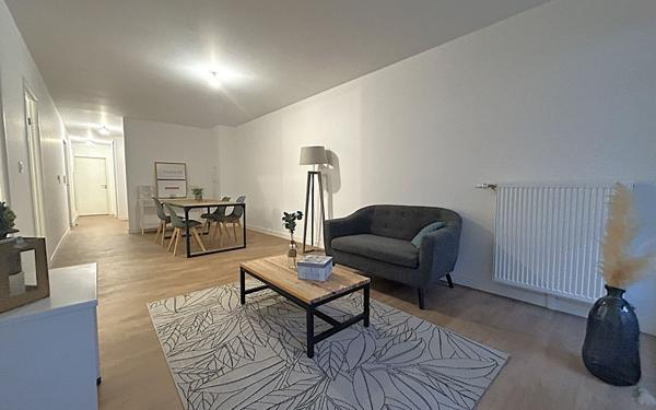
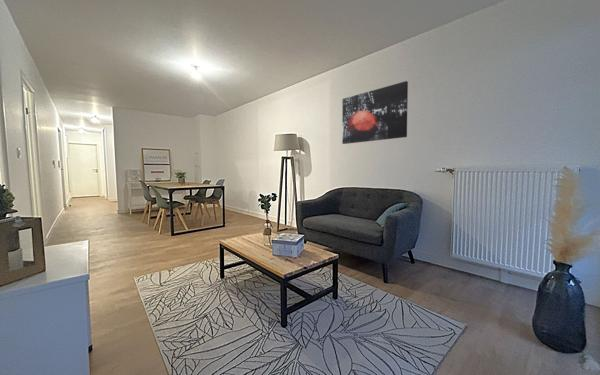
+ wall art [341,80,409,145]
